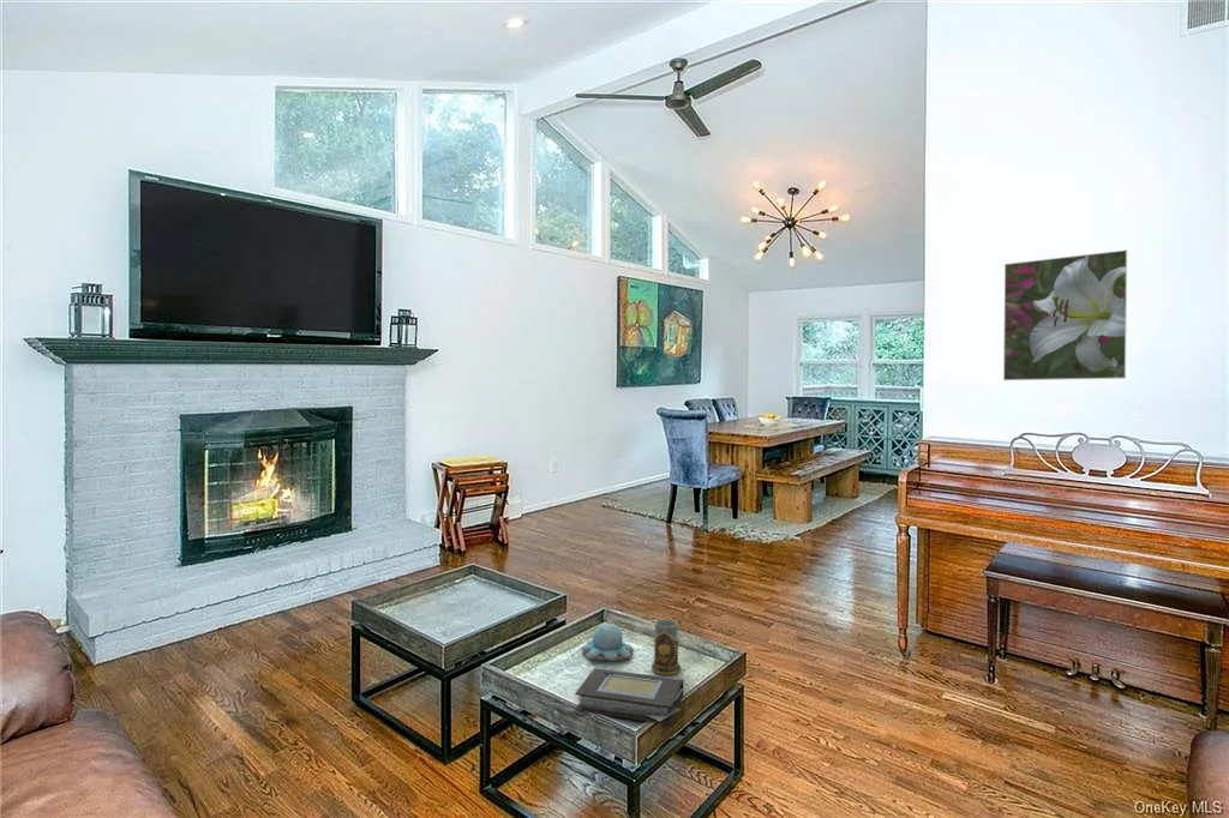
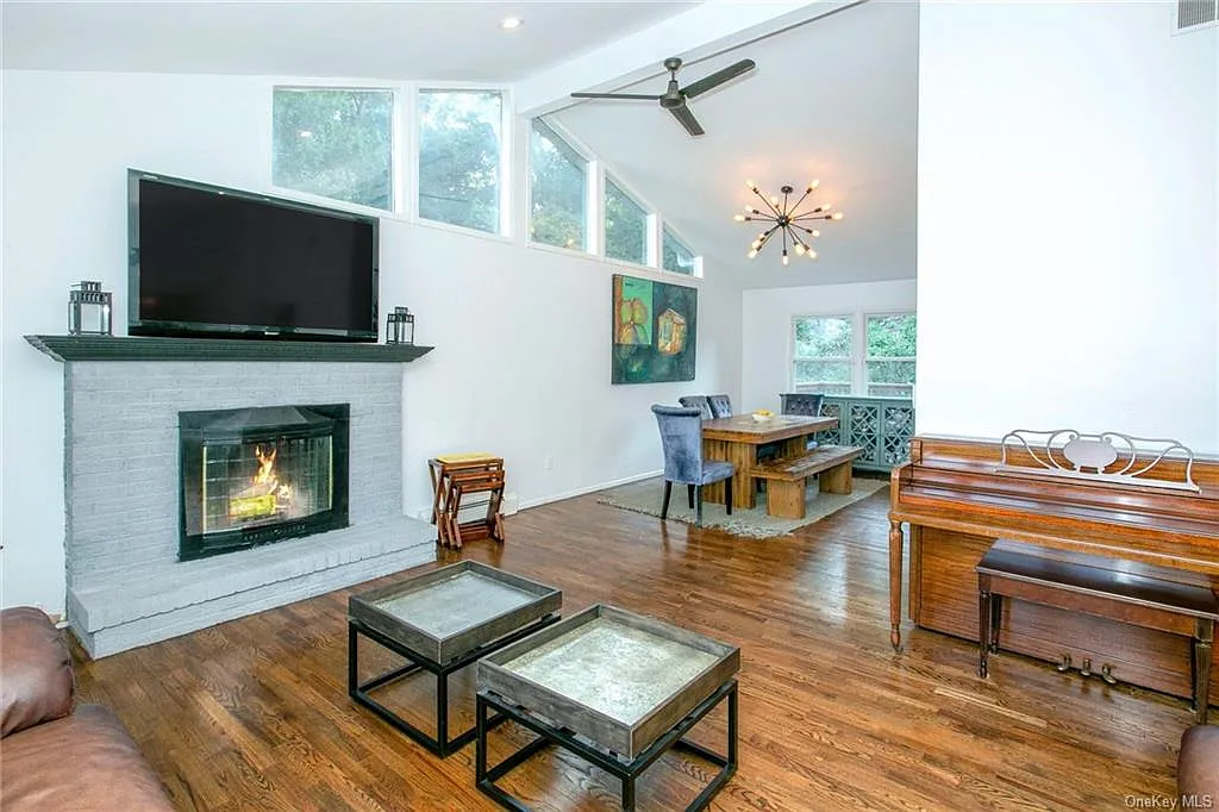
- book [574,667,685,726]
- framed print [1002,248,1128,381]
- mug [651,618,682,675]
- candle [581,621,635,662]
